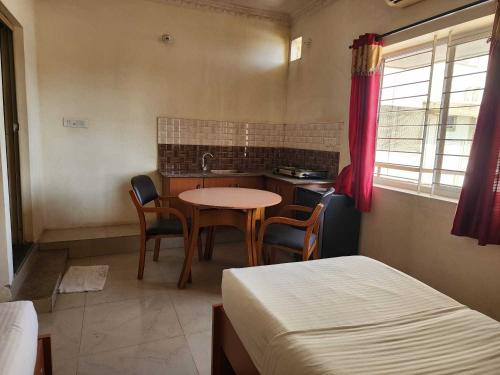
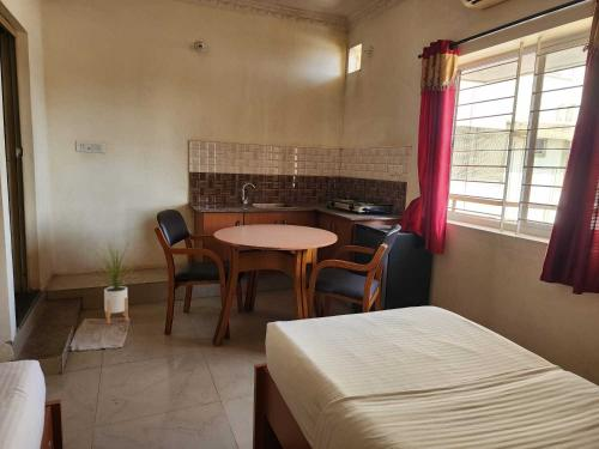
+ house plant [85,238,140,324]
